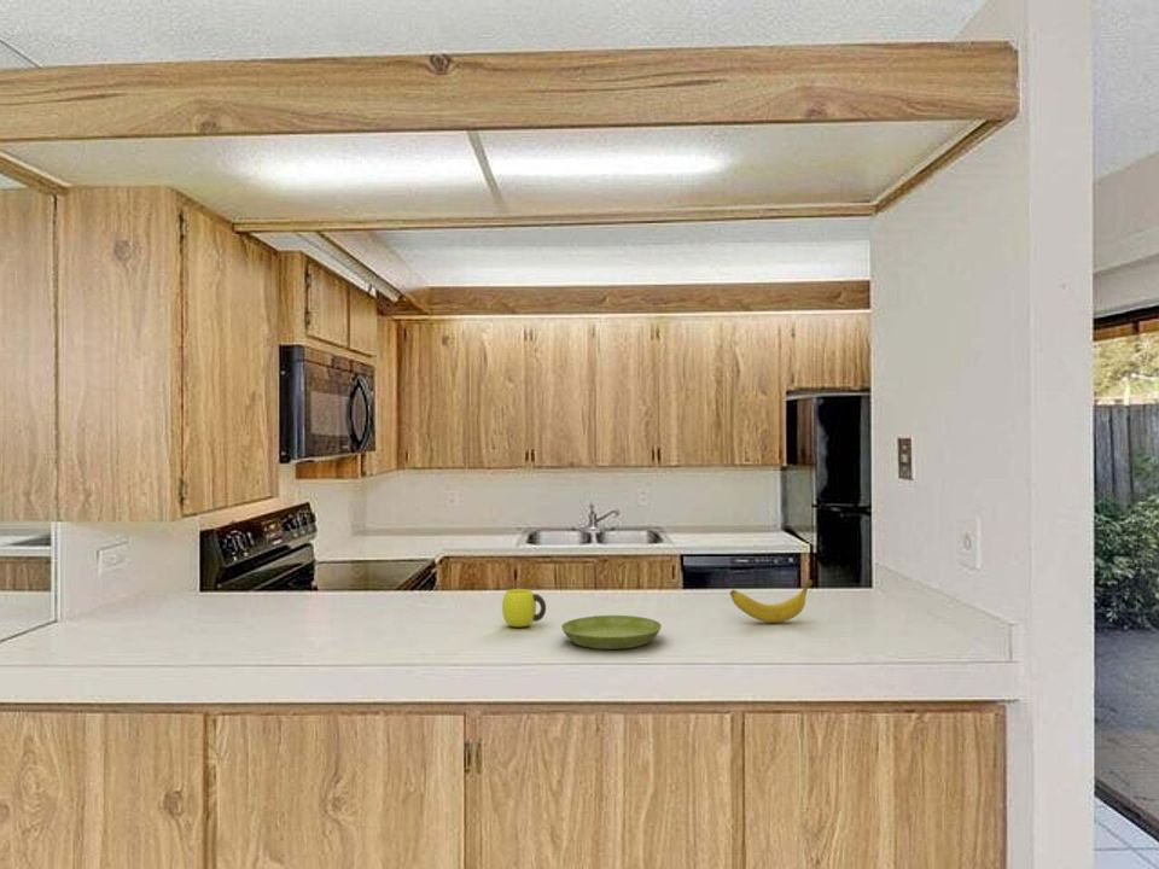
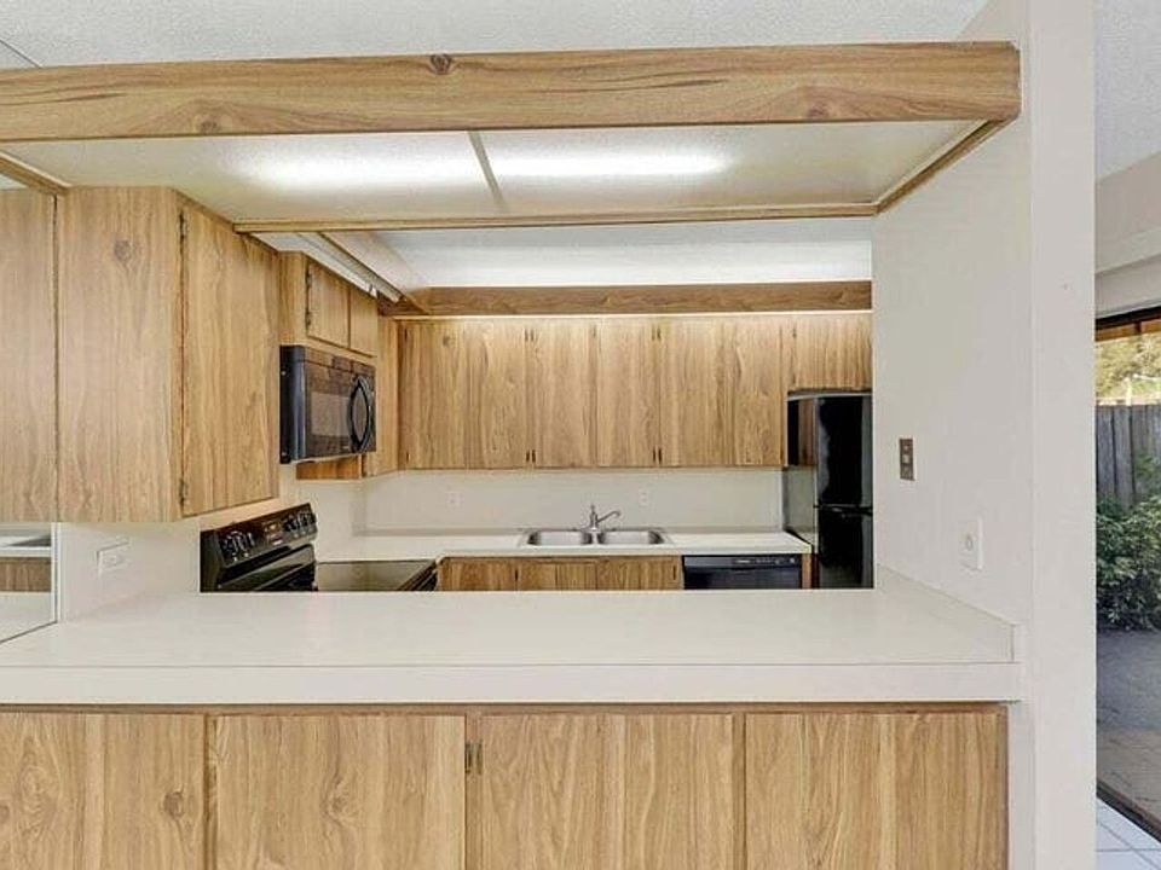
- banana [729,578,814,624]
- cup [501,588,547,628]
- saucer [560,614,663,651]
